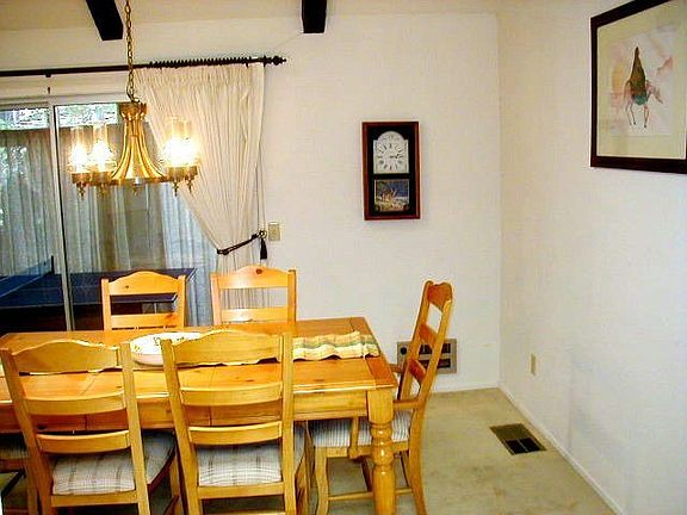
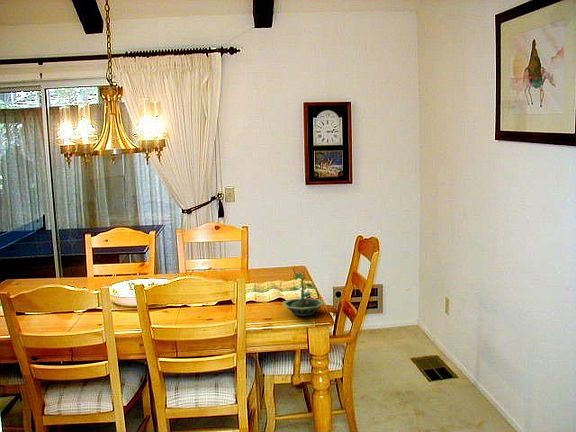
+ terrarium [280,270,326,317]
